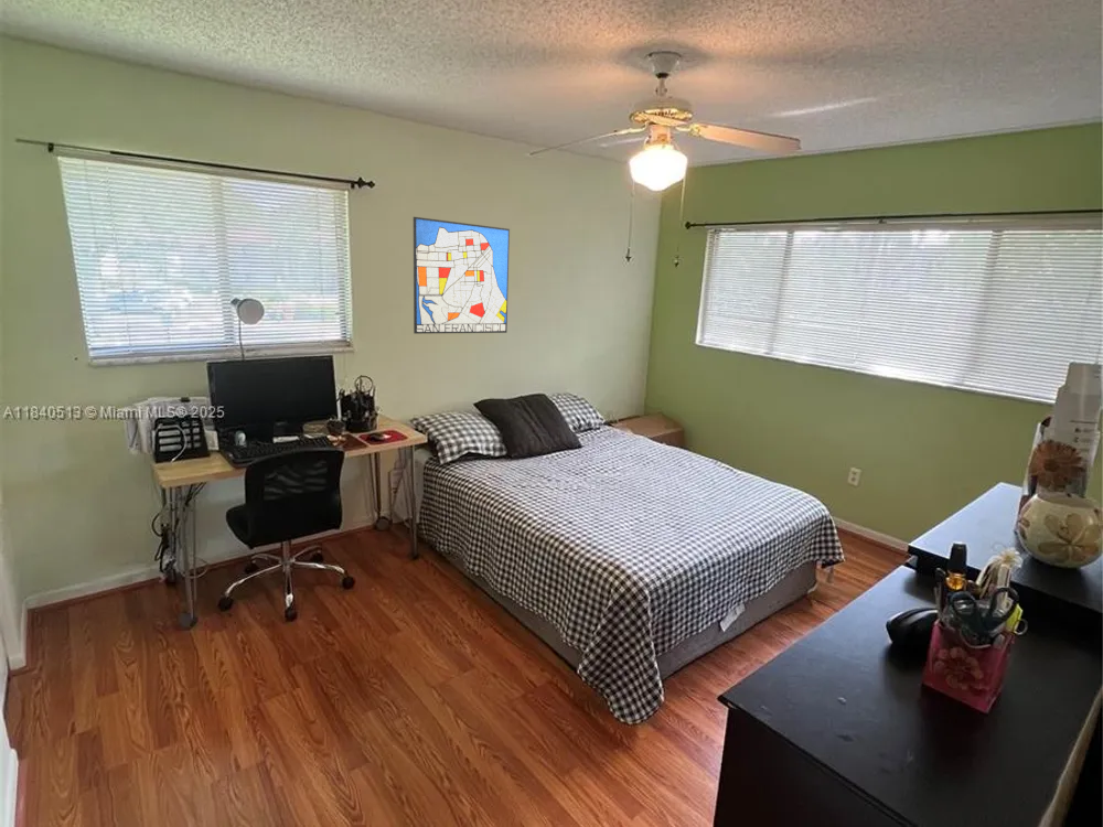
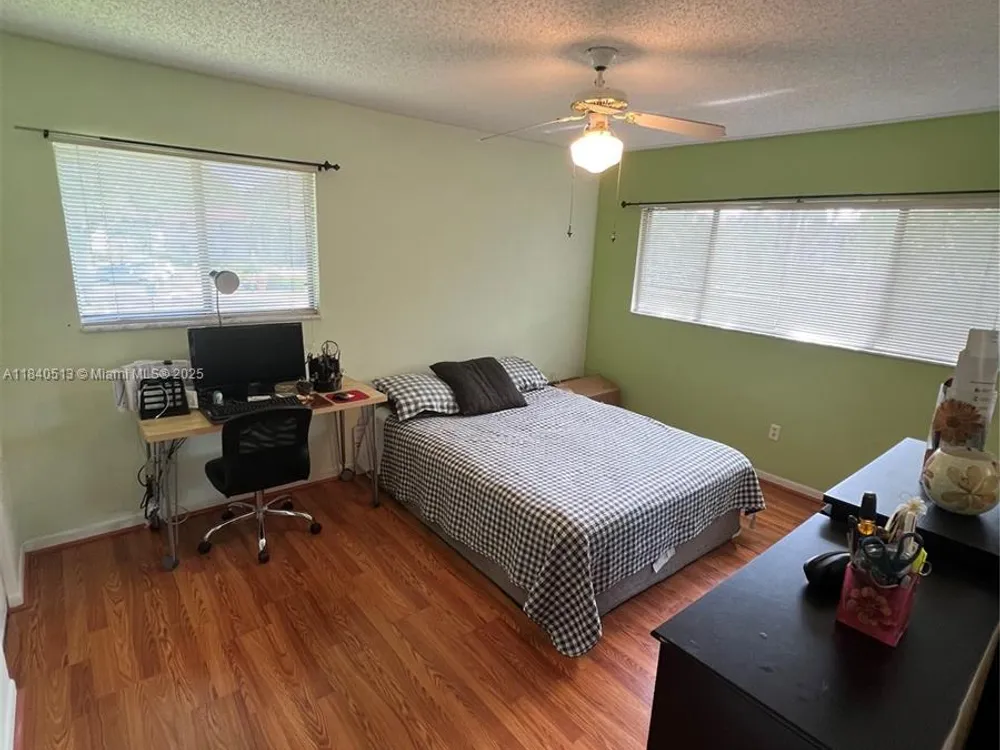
- wall art [413,216,511,335]
